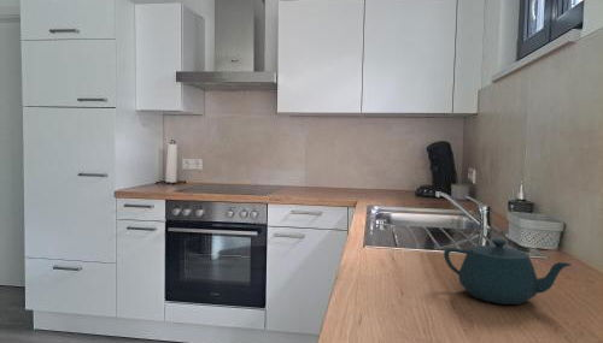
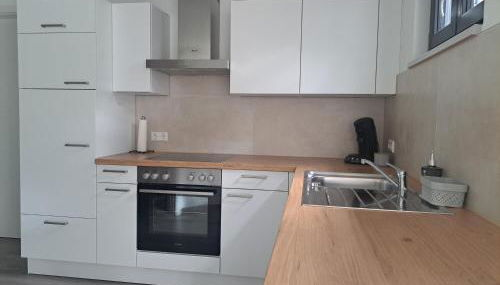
- teapot [443,237,573,306]
